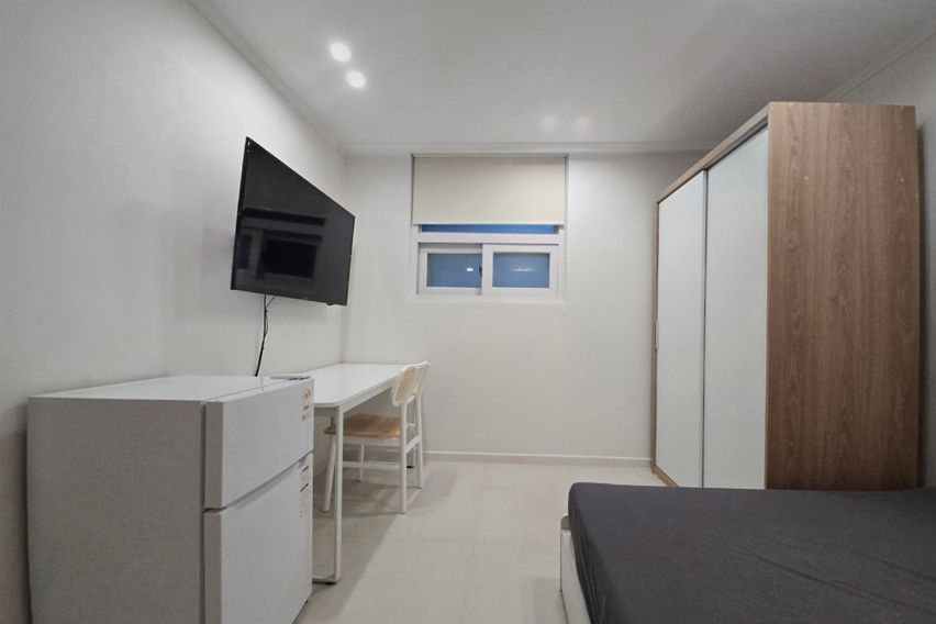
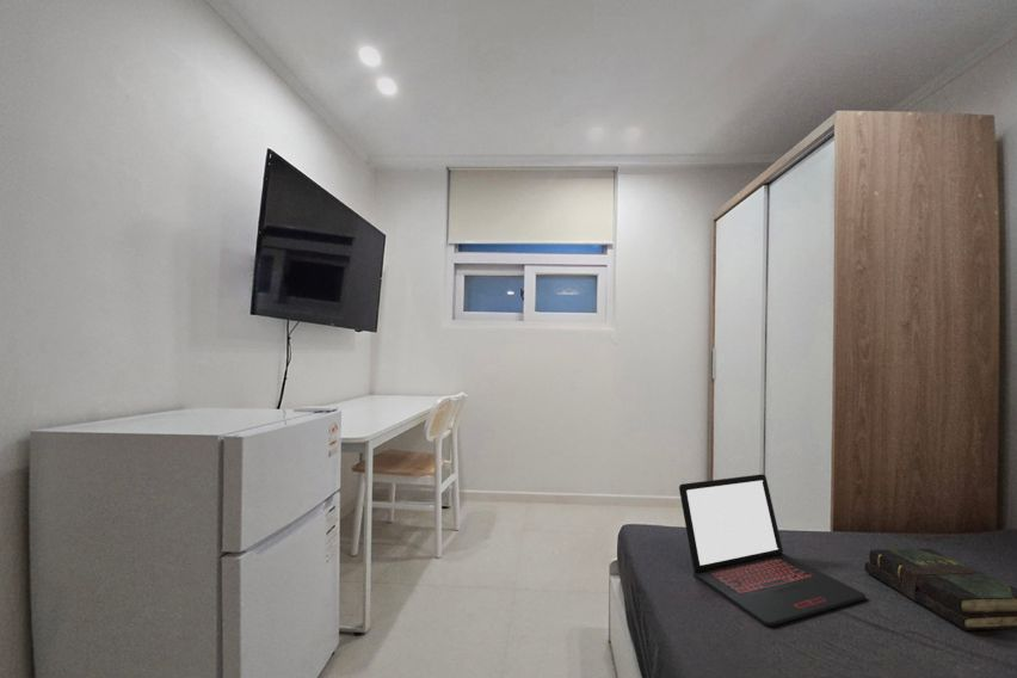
+ book [863,548,1017,631]
+ laptop [678,473,867,627]
